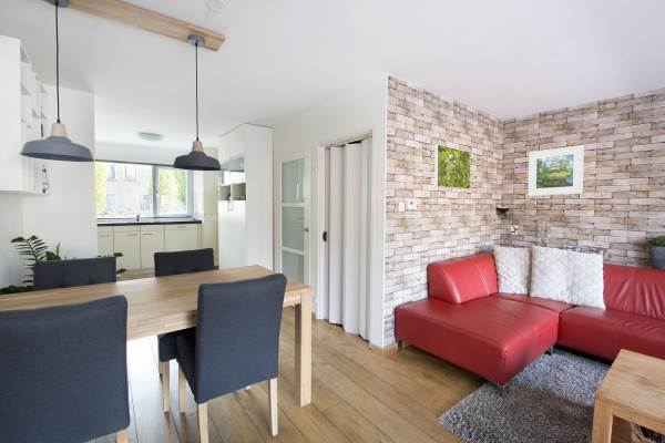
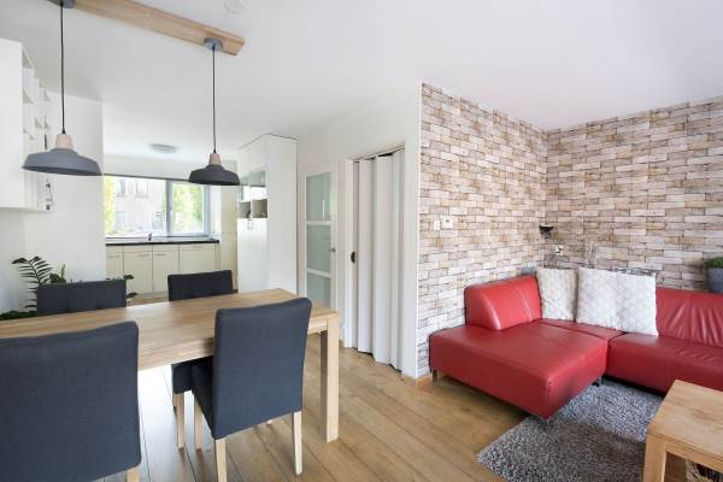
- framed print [433,143,472,190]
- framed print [528,144,585,197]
